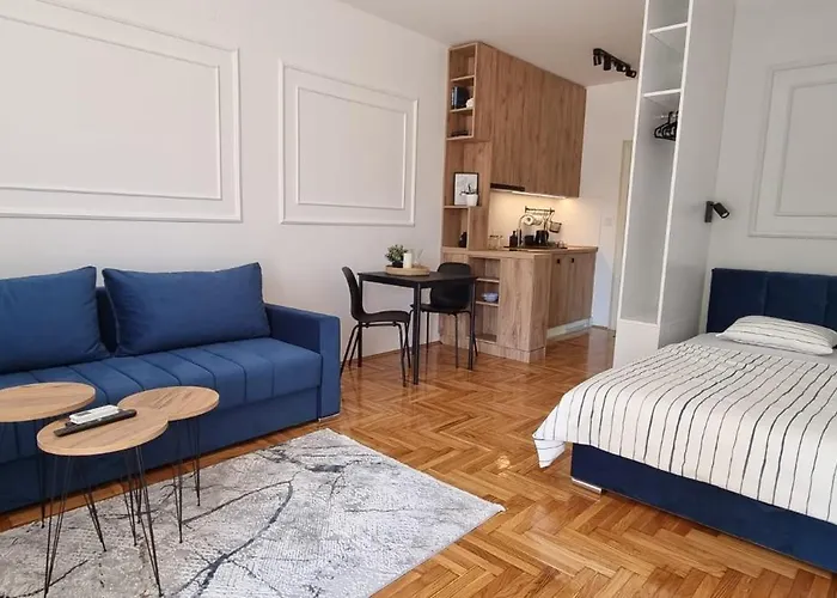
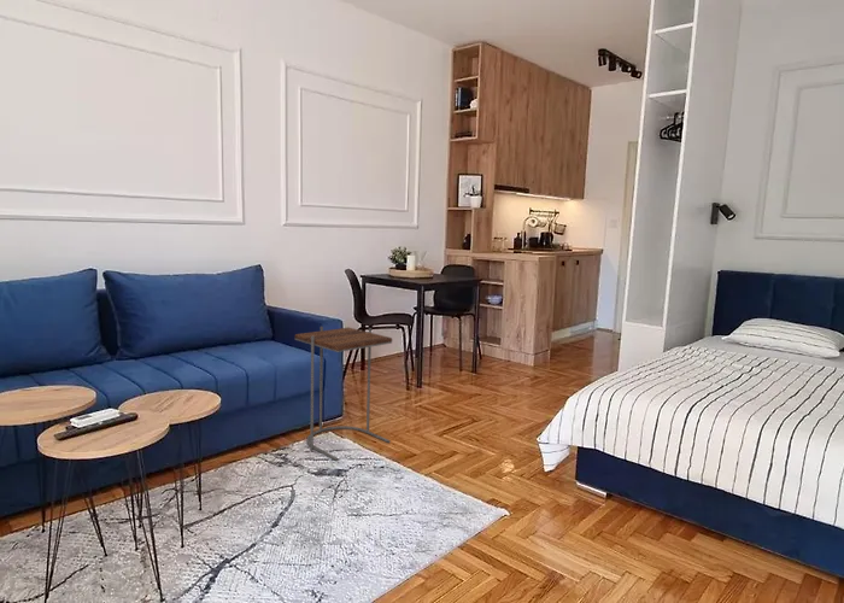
+ side table [293,326,393,462]
